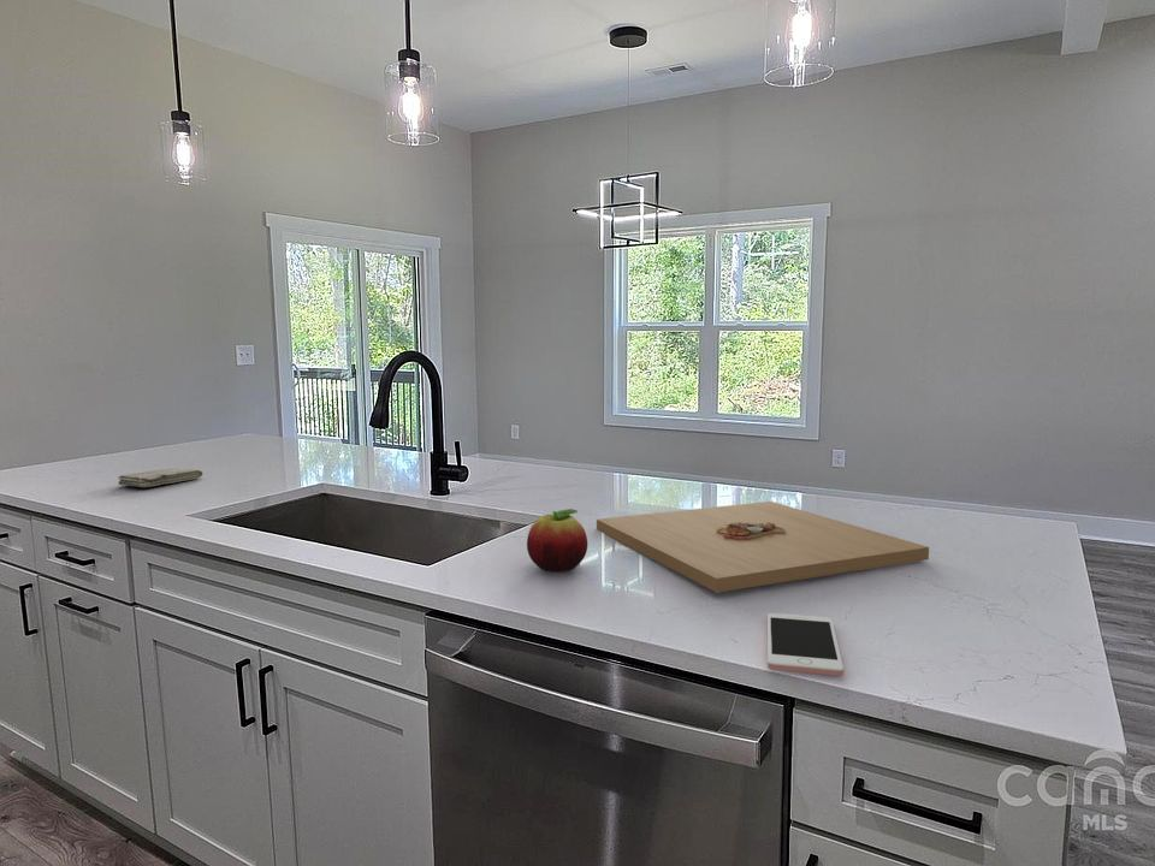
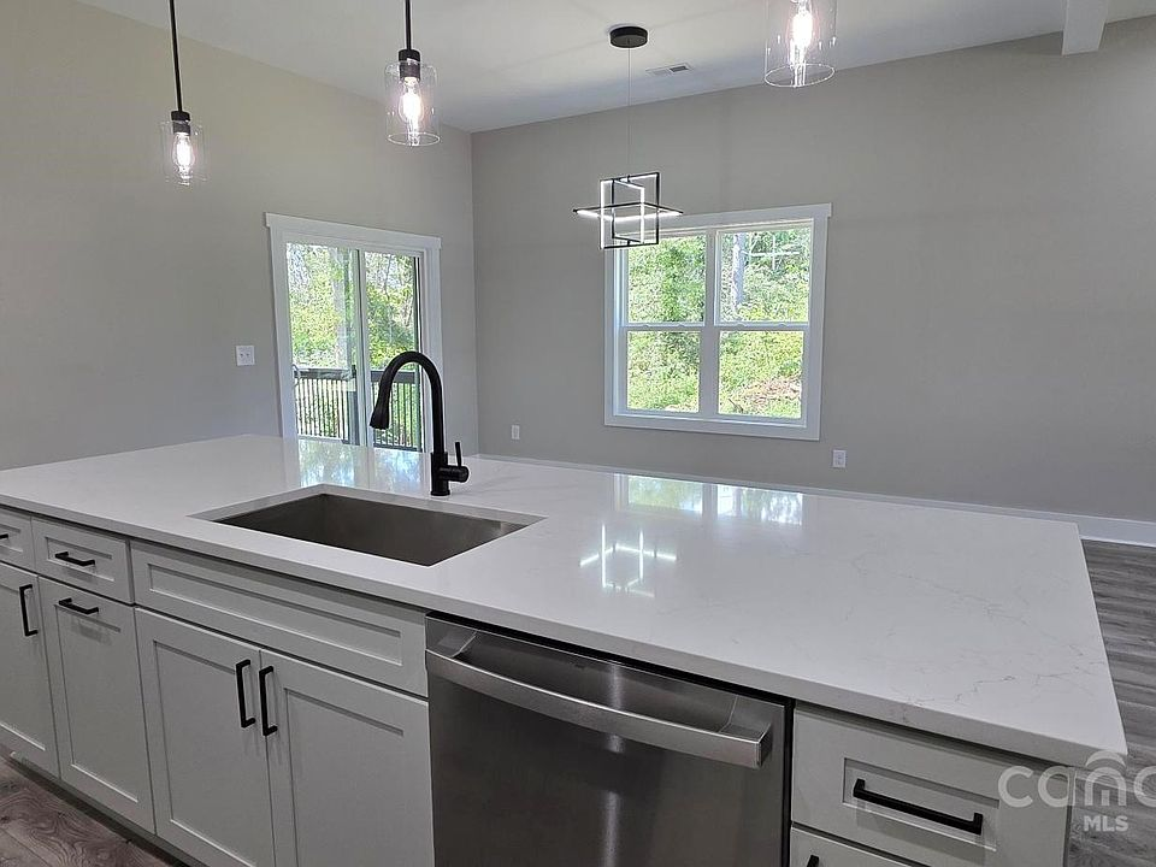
- washcloth [117,467,205,488]
- platter [596,500,930,593]
- fruit [526,508,588,573]
- cell phone [766,612,845,677]
